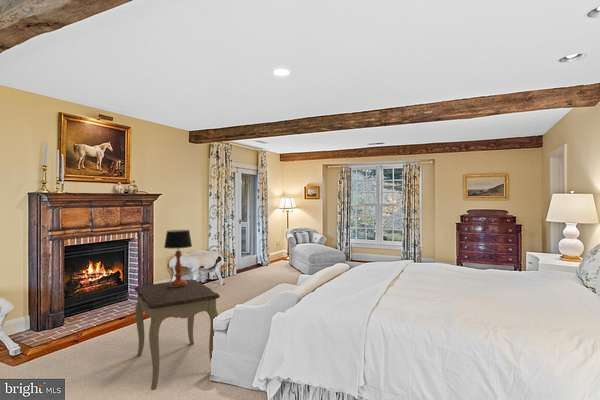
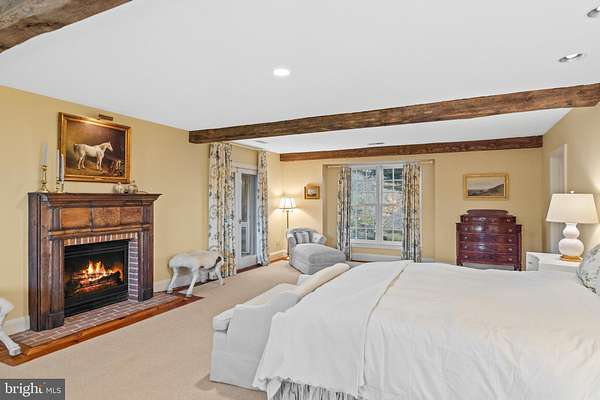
- table lamp [163,229,193,287]
- side table [133,278,221,391]
